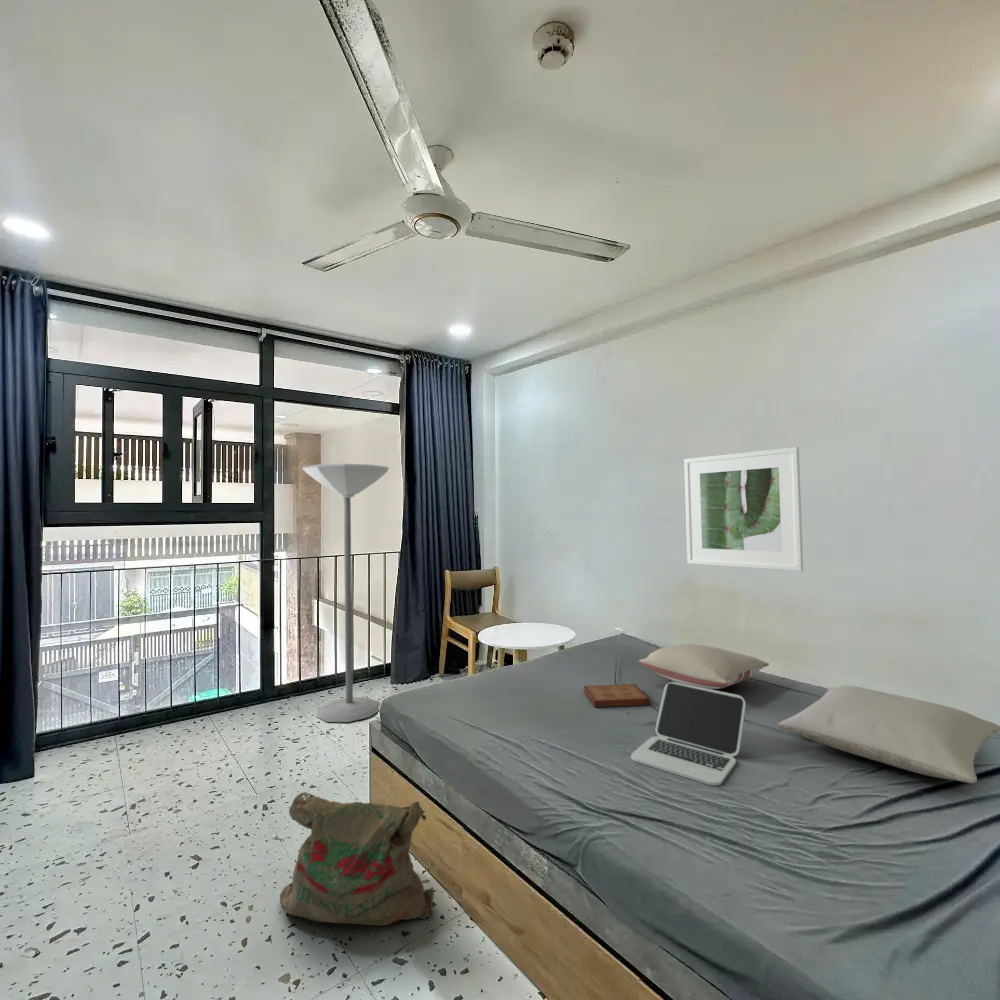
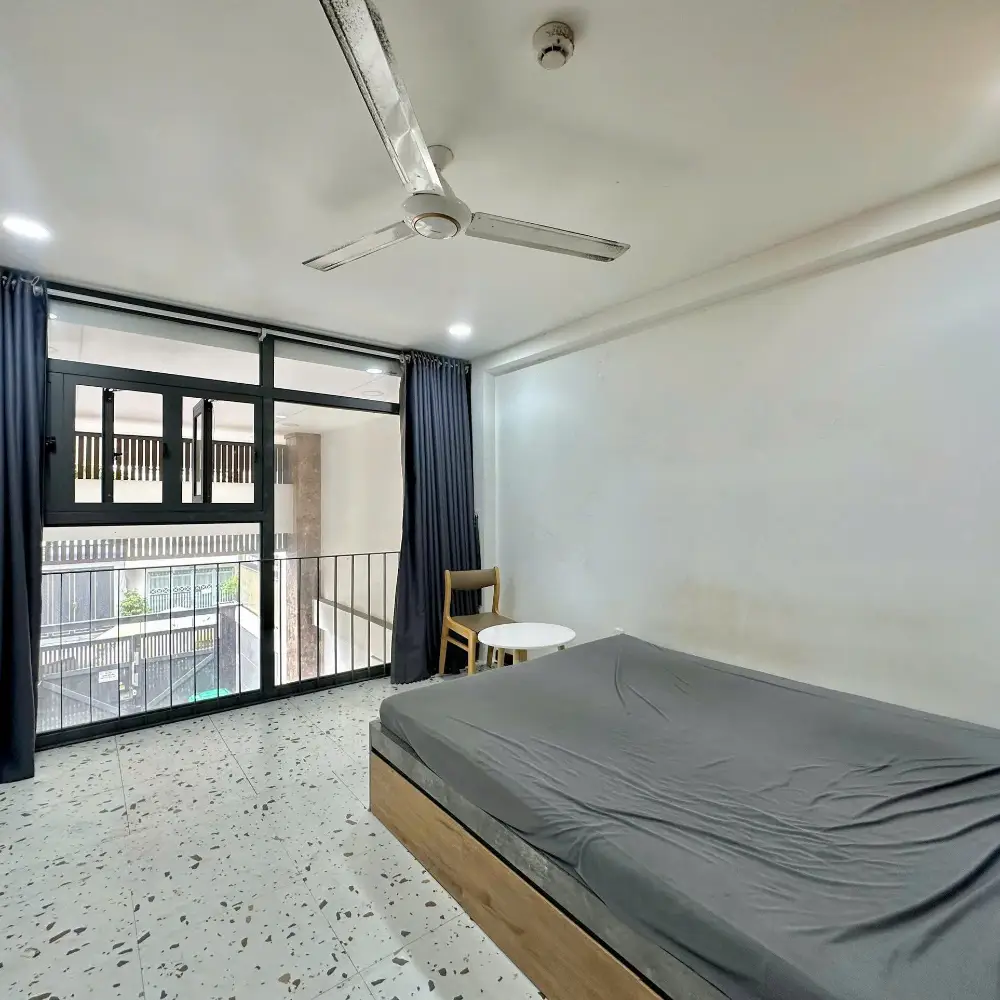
- pillow [638,643,770,690]
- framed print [683,446,804,572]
- laptop [630,681,747,787]
- book [583,683,650,708]
- bag [279,791,435,926]
- floor lamp [301,463,390,723]
- pillow [777,685,1000,784]
